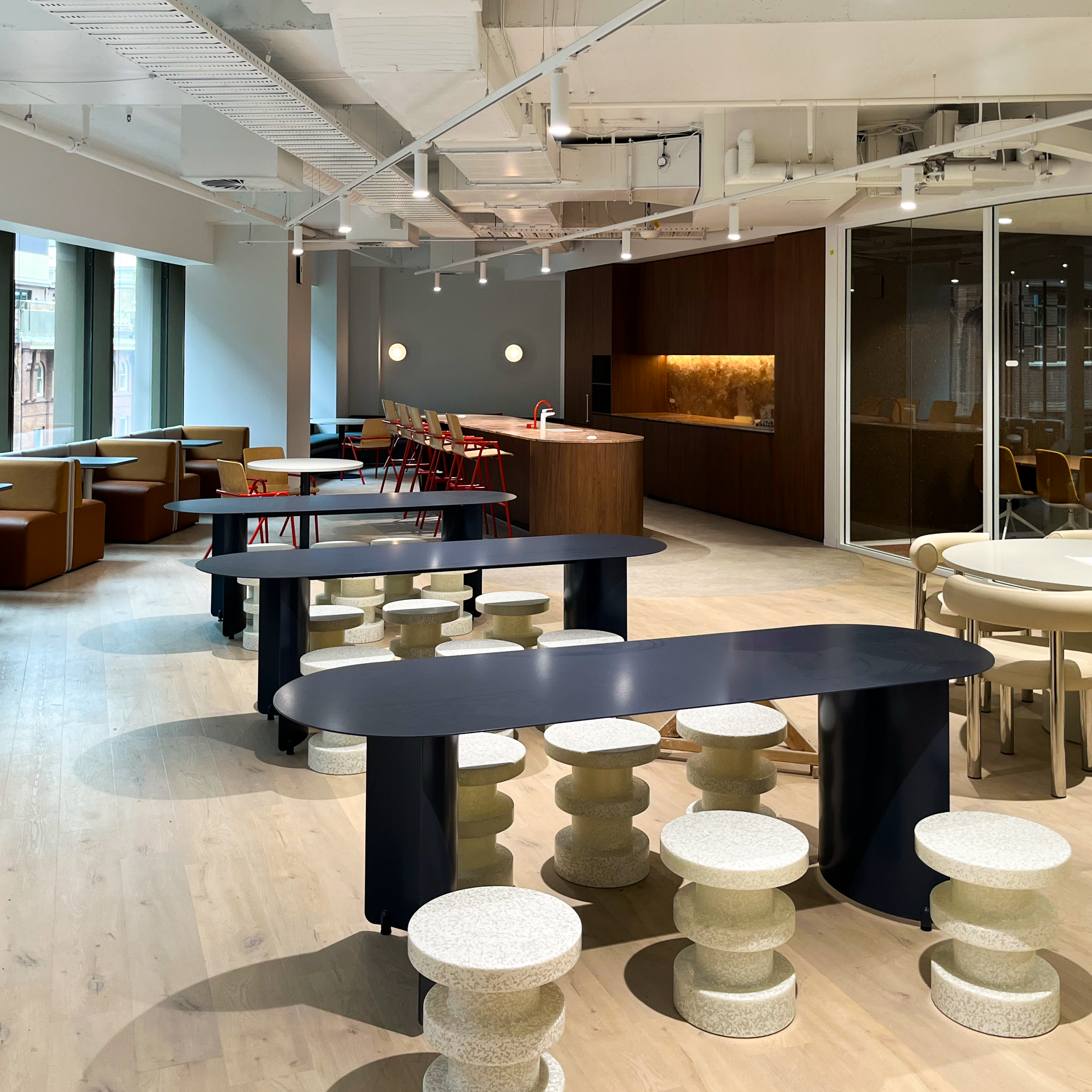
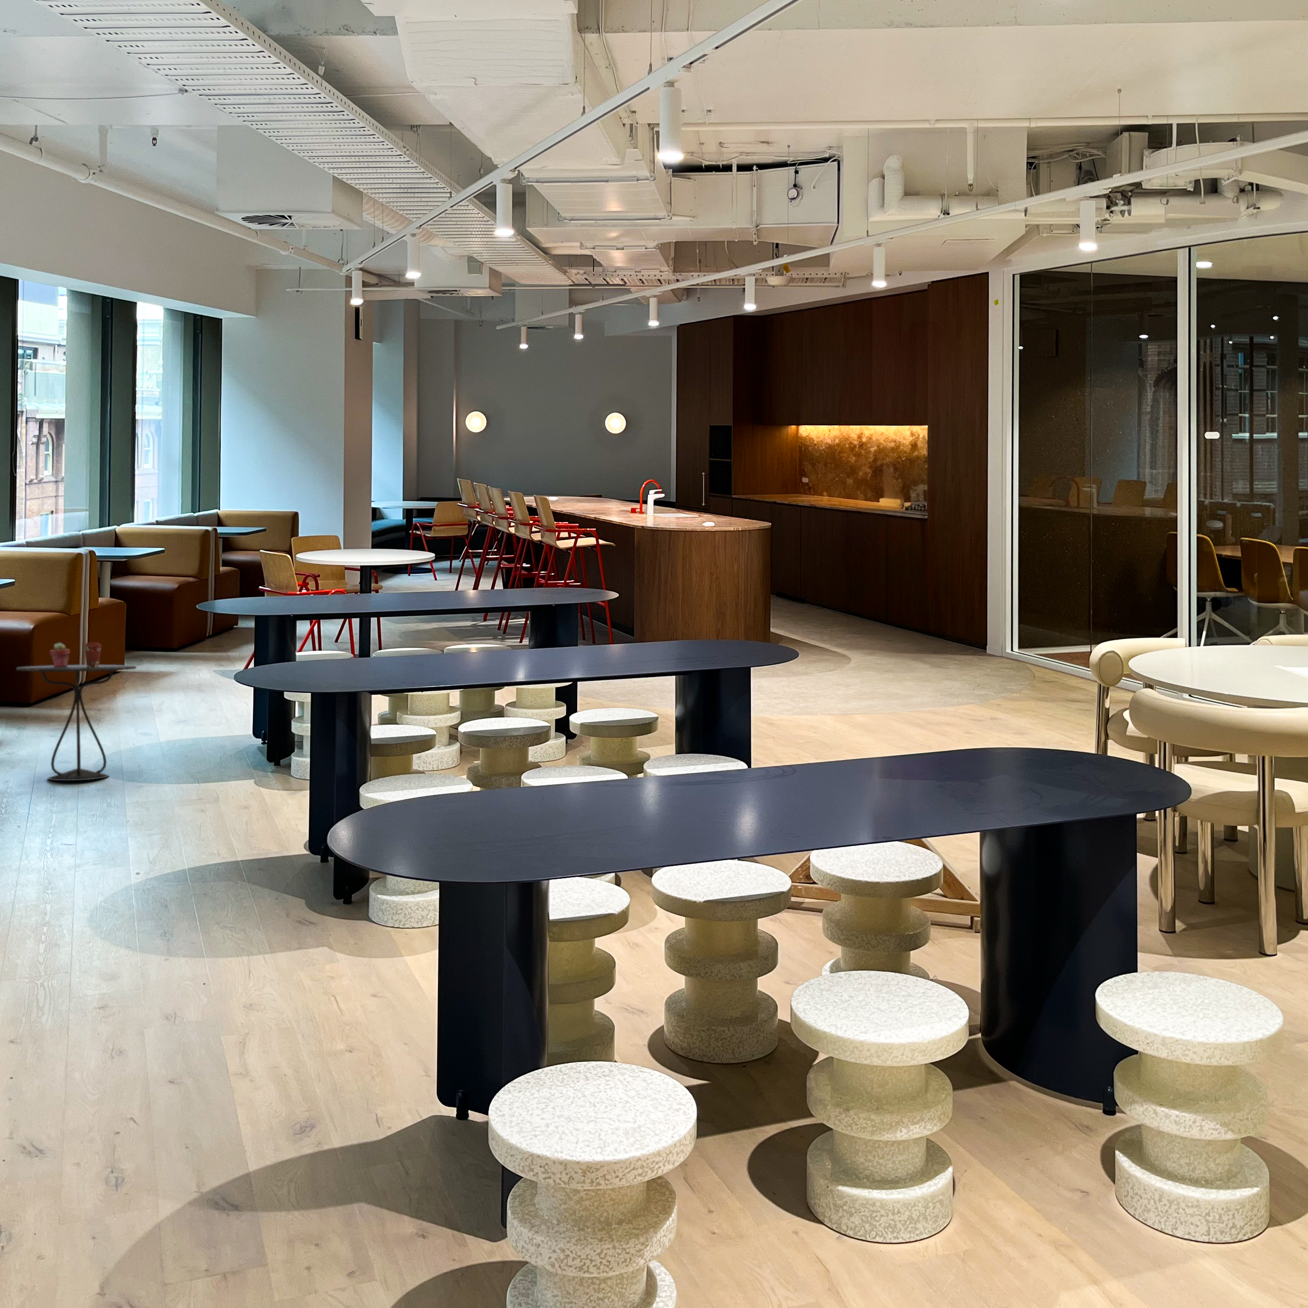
+ side table [16,665,137,781]
+ coffee cup [83,642,102,667]
+ potted succulent [49,642,71,666]
